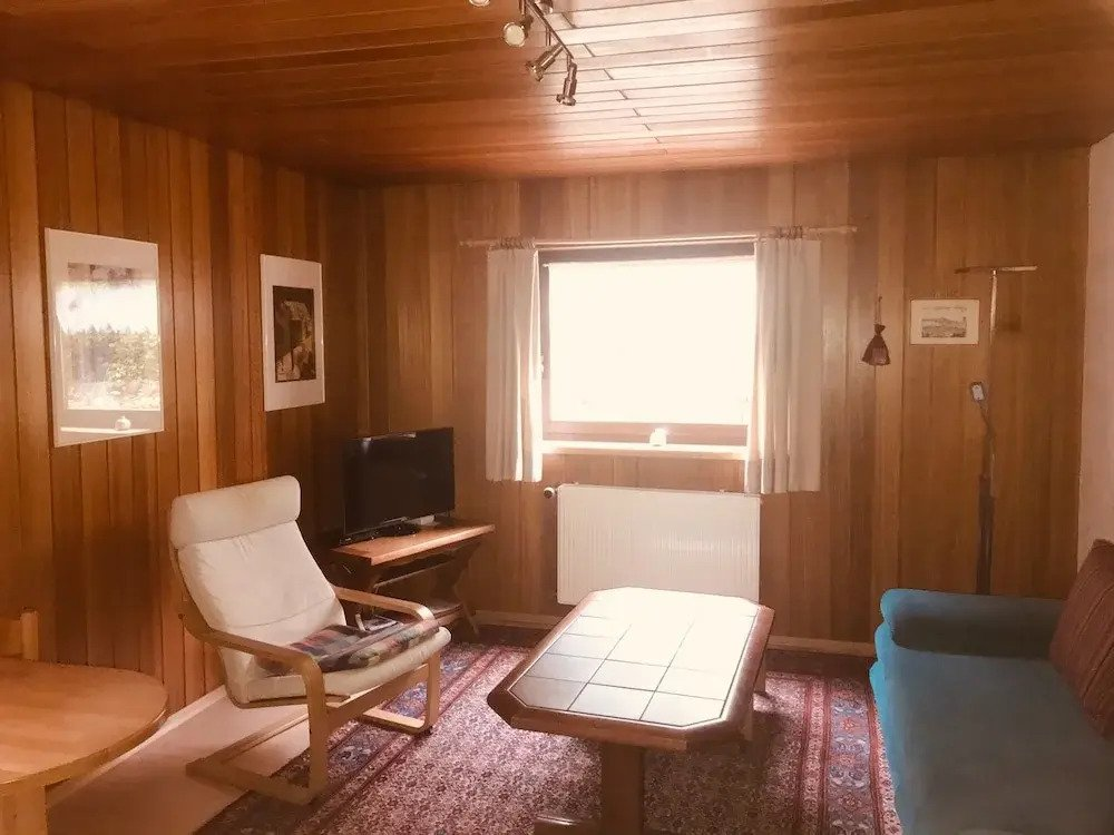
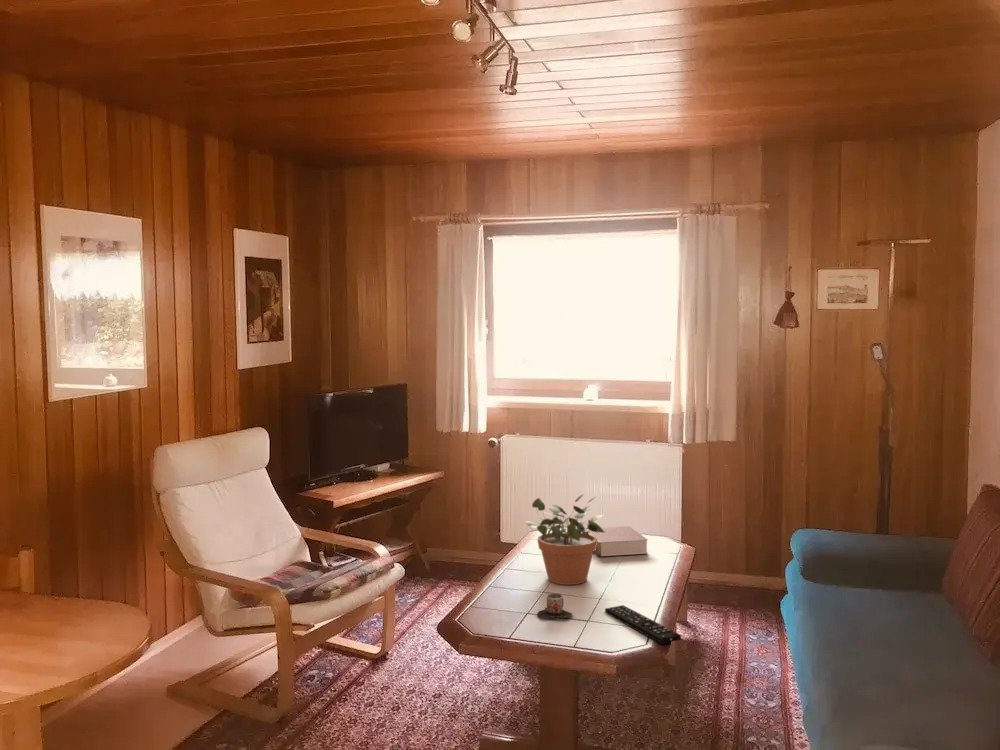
+ mug [536,593,573,619]
+ remote control [604,604,682,645]
+ potted plant [524,492,605,586]
+ book [584,525,649,557]
